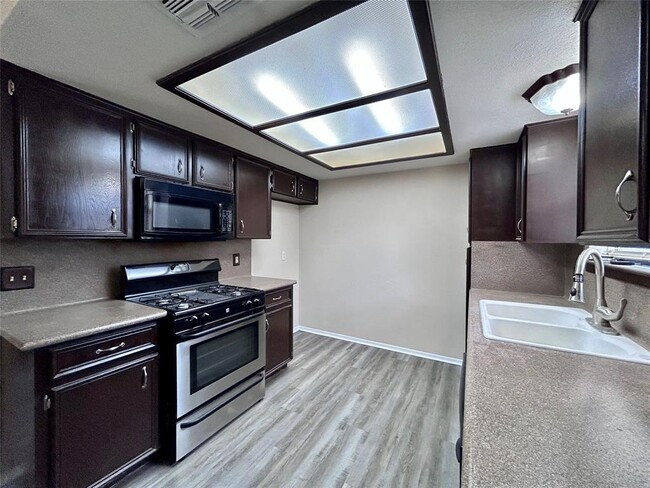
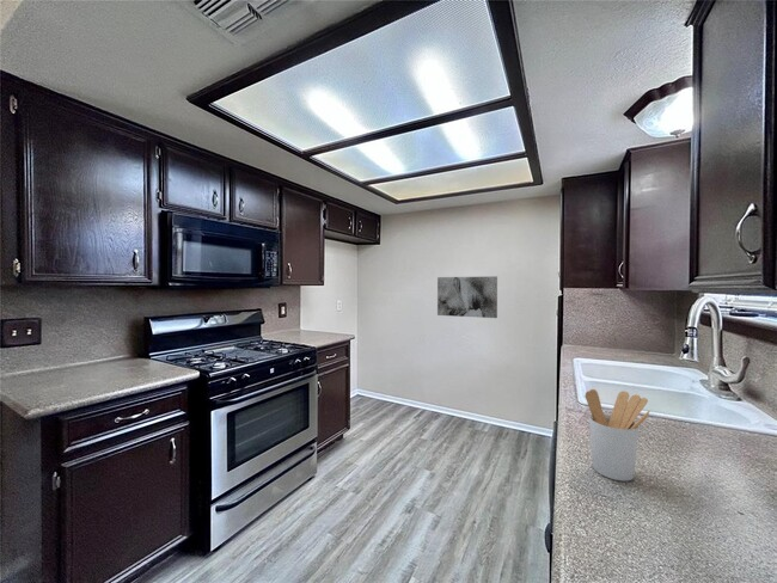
+ wall art [436,275,498,319]
+ utensil holder [585,388,651,483]
